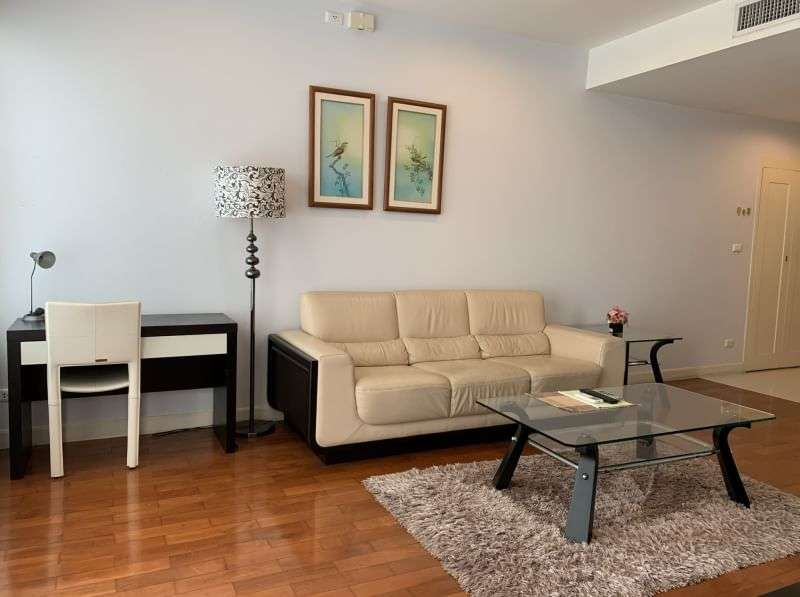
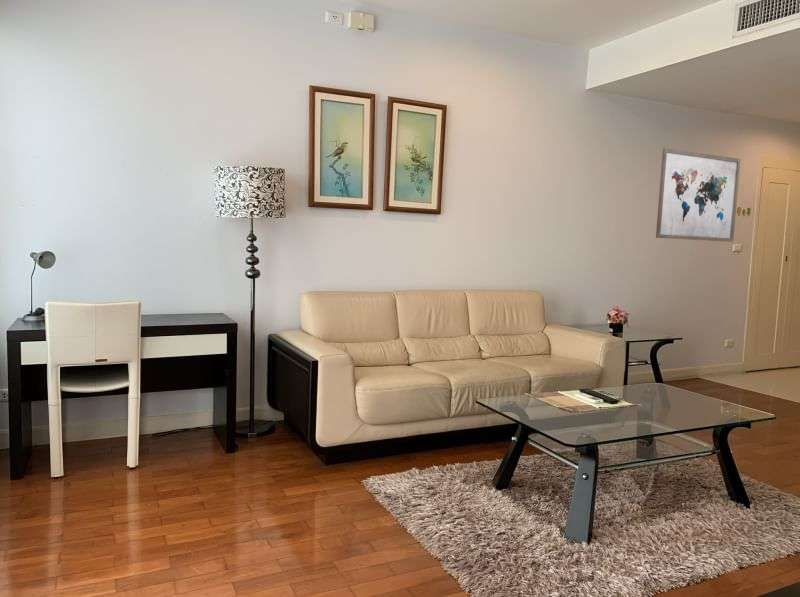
+ wall art [655,147,742,243]
